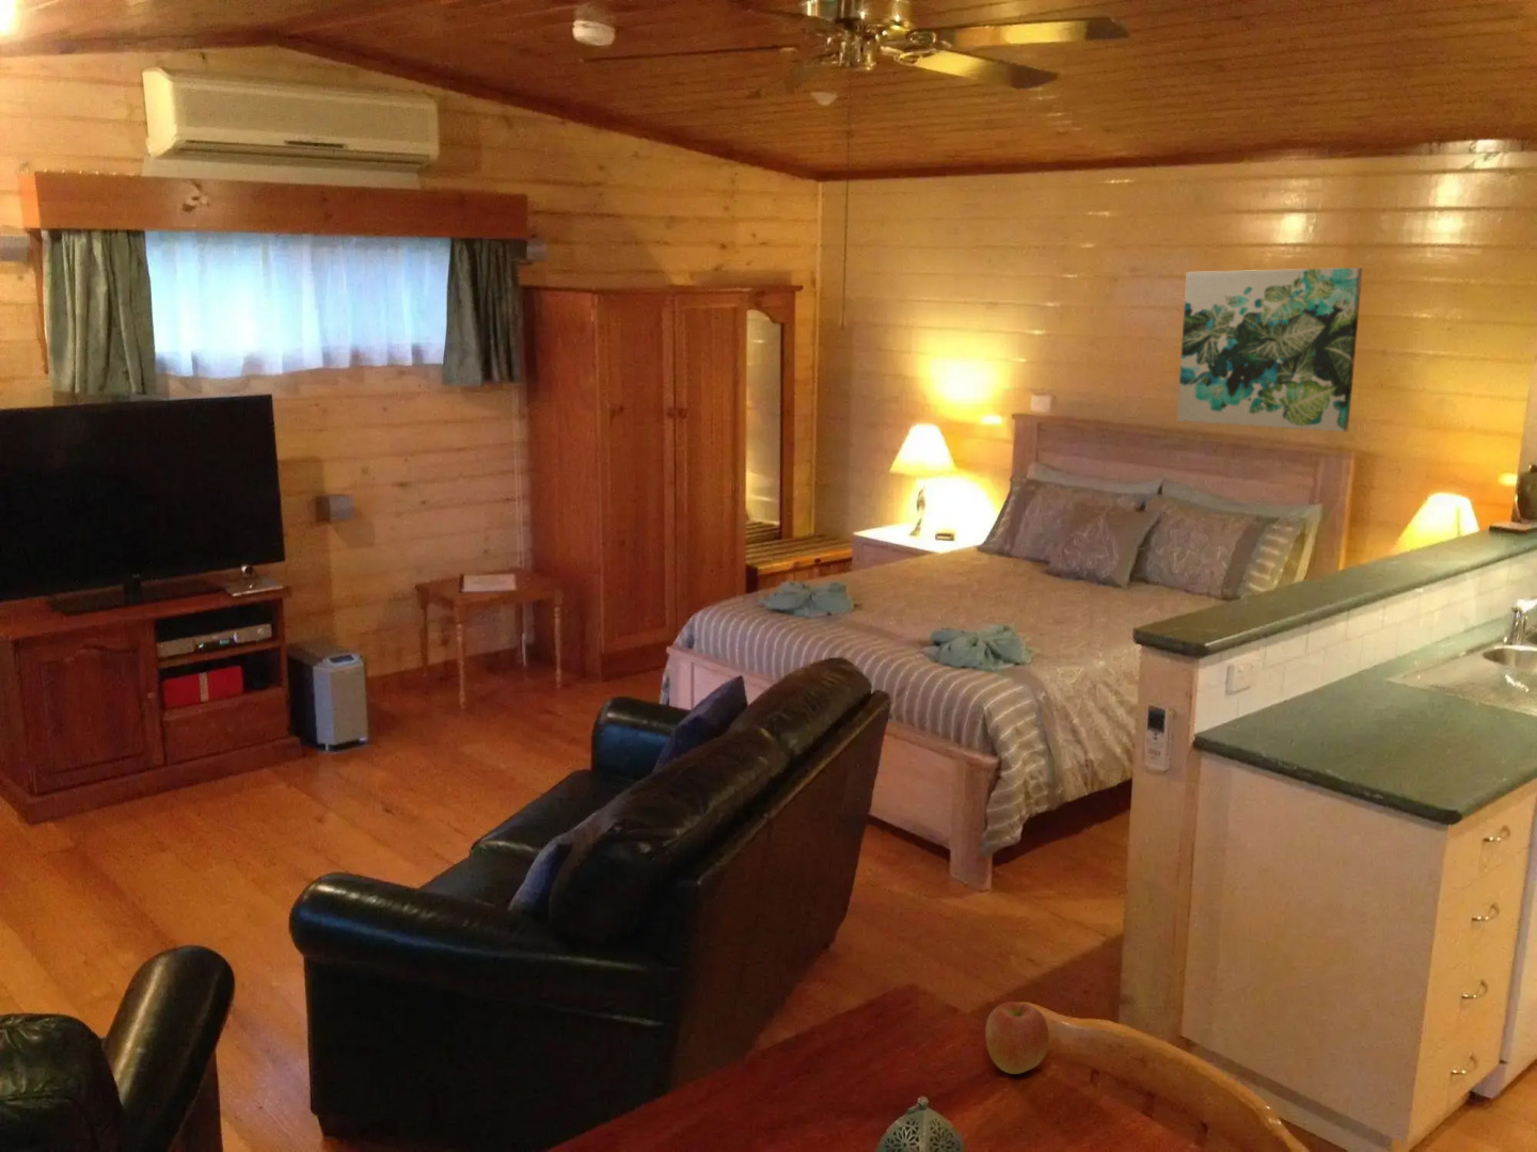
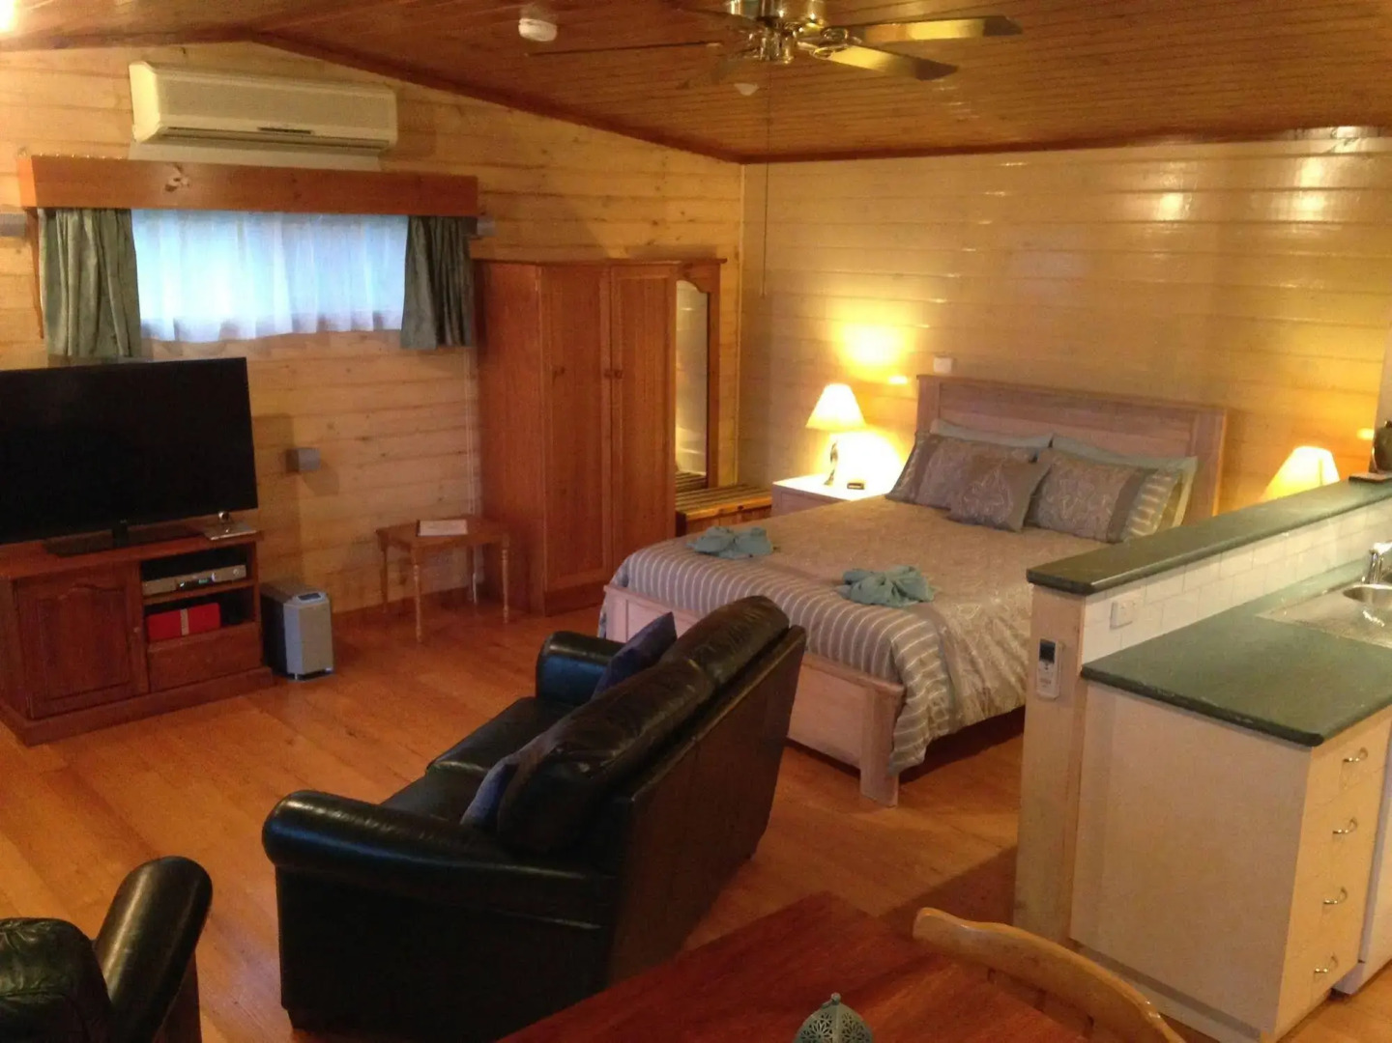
- apple [984,1001,1050,1076]
- wall art [1176,266,1364,433]
